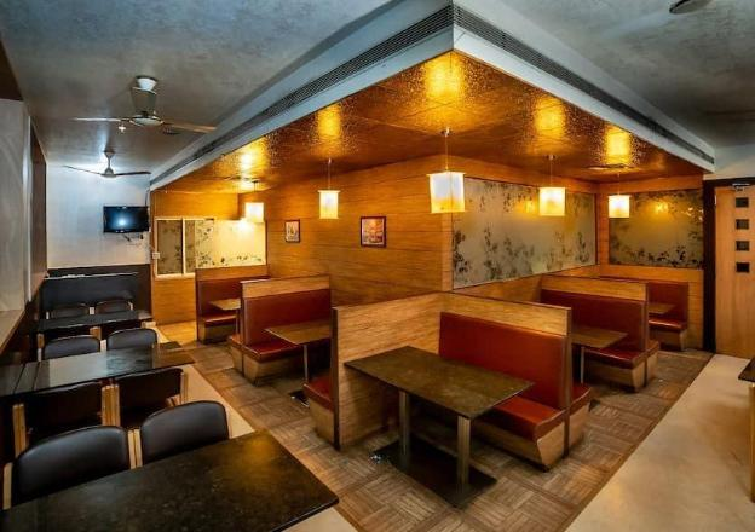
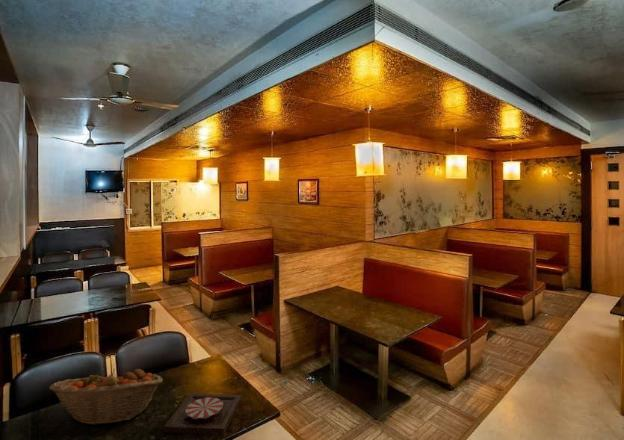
+ fruit basket [48,368,164,426]
+ plate [162,393,242,435]
